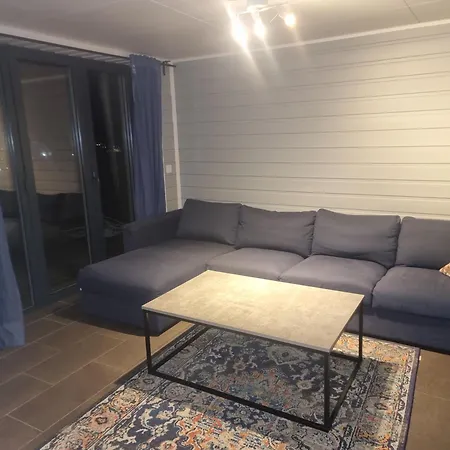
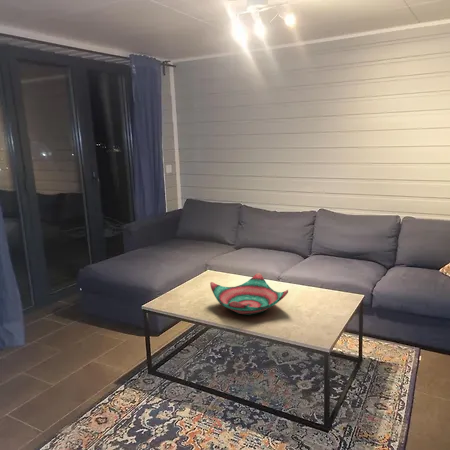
+ decorative bowl [209,272,289,316]
